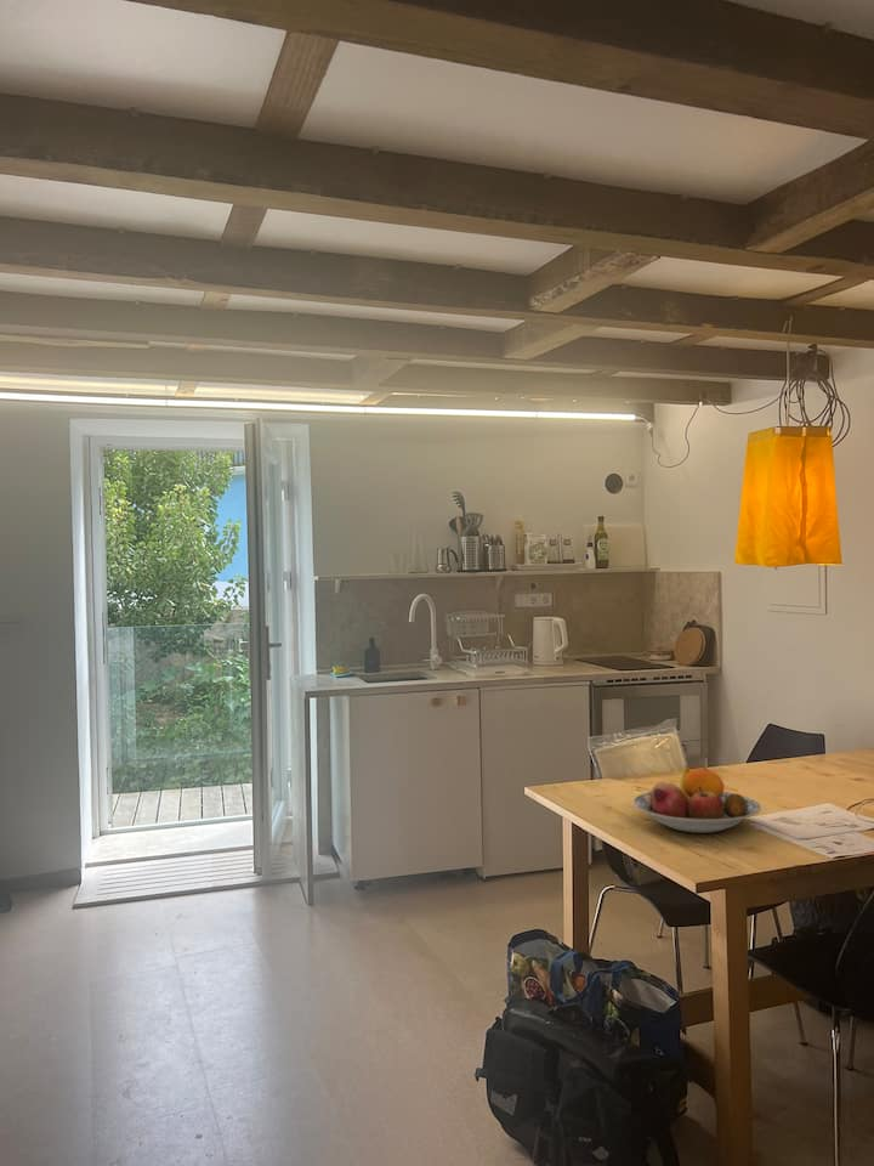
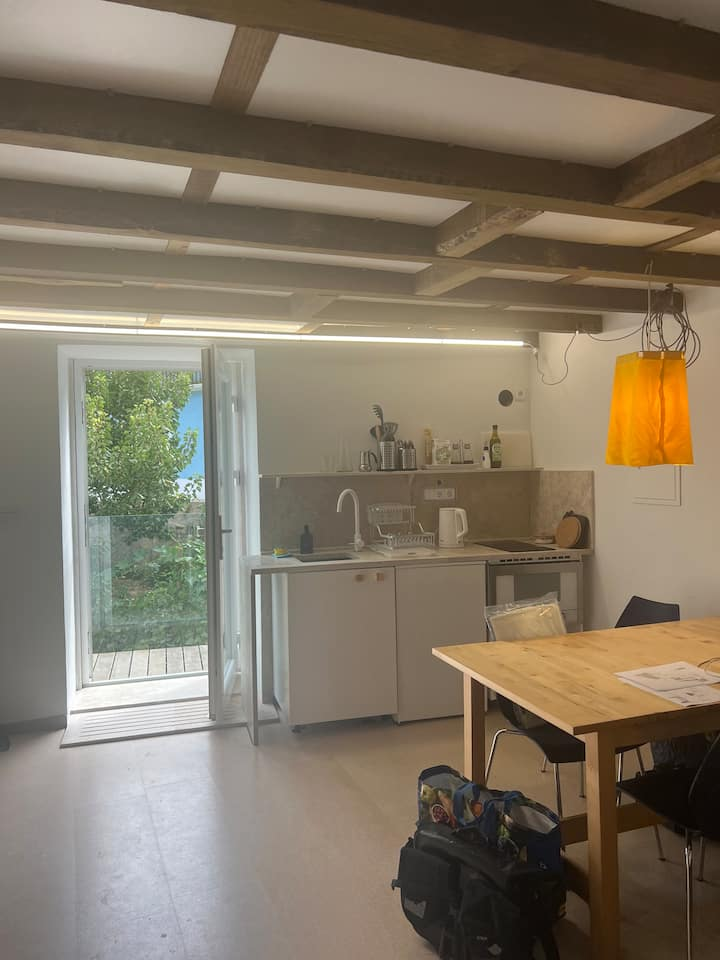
- fruit bowl [631,764,762,834]
